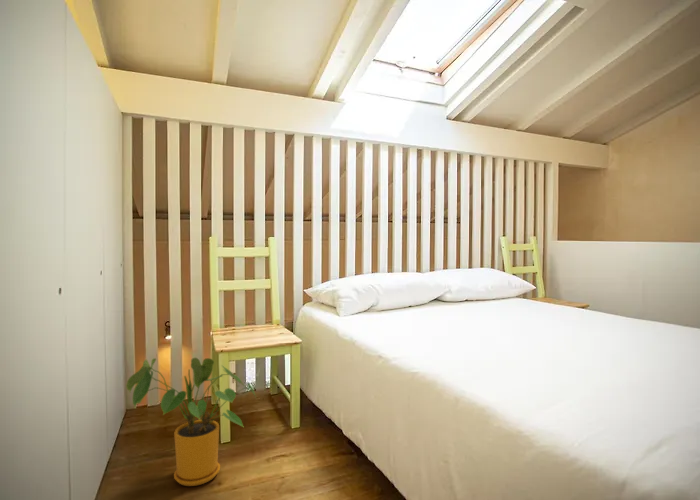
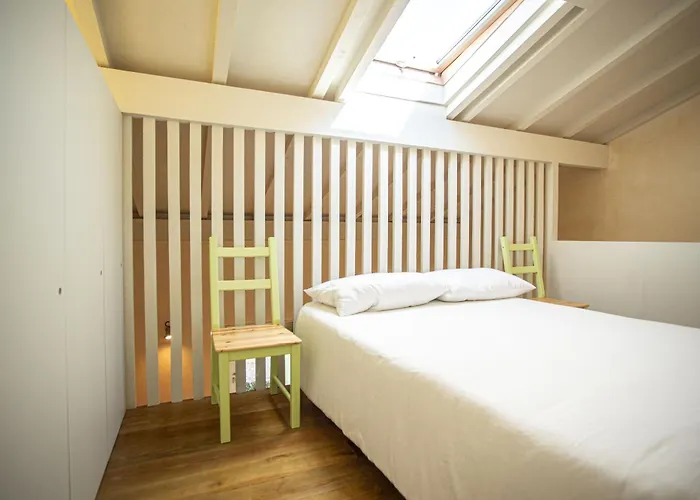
- house plant [125,357,258,487]
